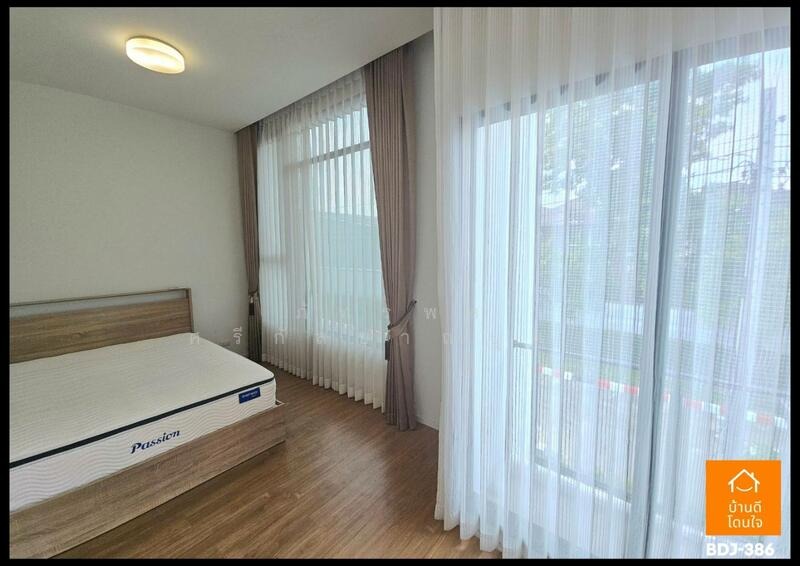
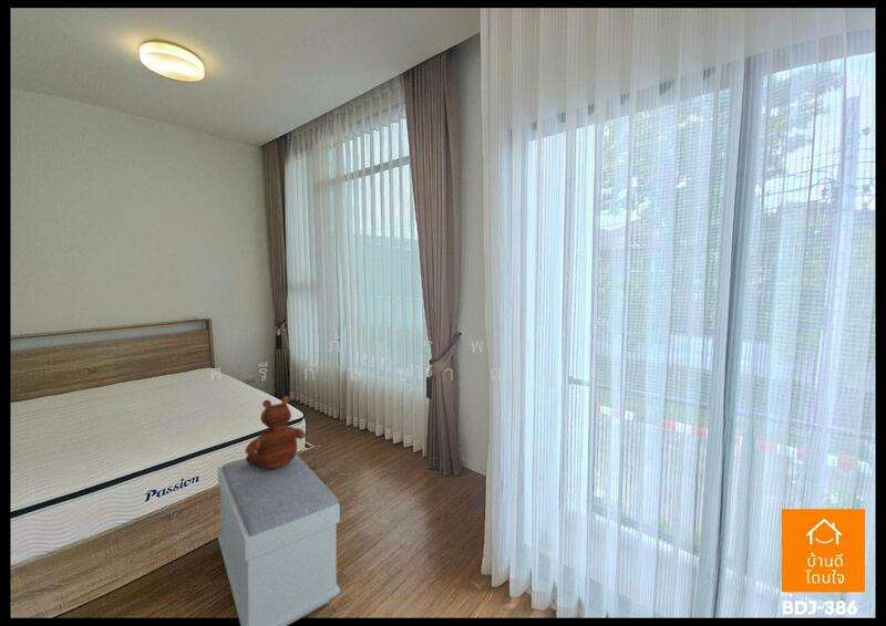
+ teddy bear [245,395,306,470]
+ bench [217,453,341,626]
